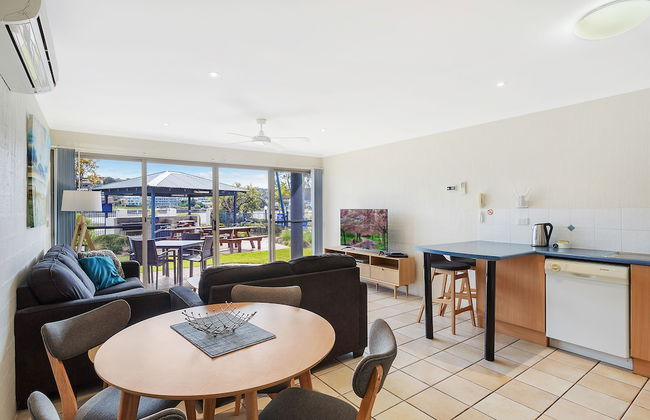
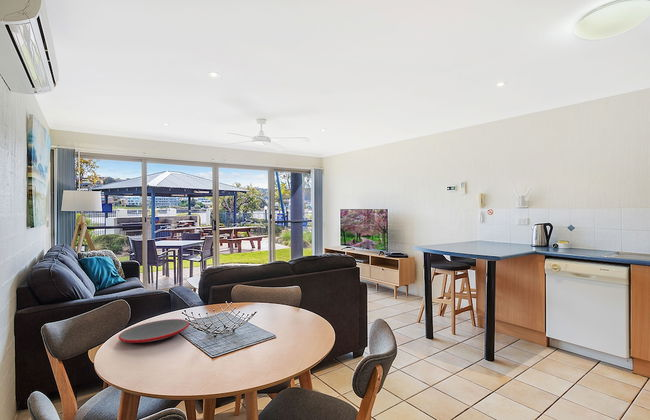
+ plate [118,318,190,344]
